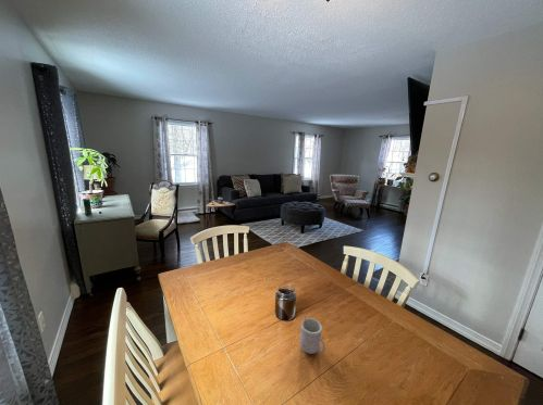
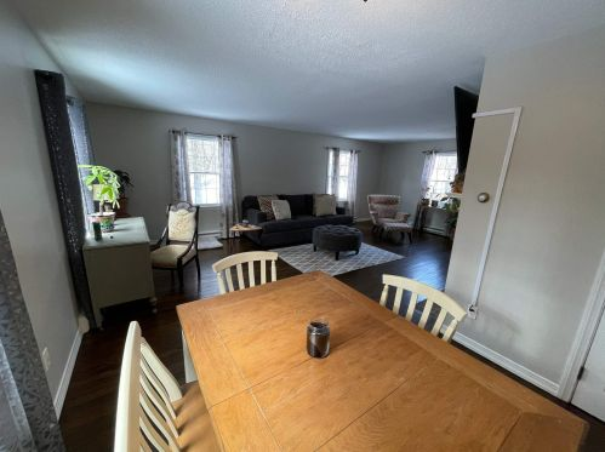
- mug [299,312,326,355]
